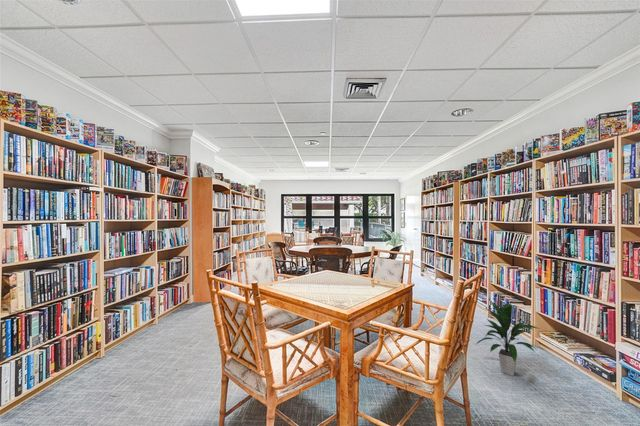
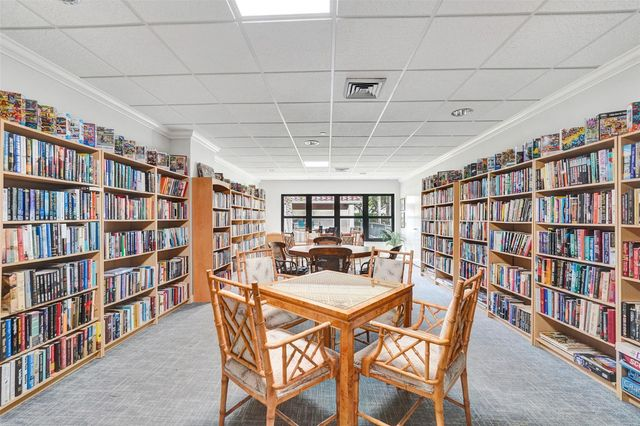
- indoor plant [475,301,541,377]
